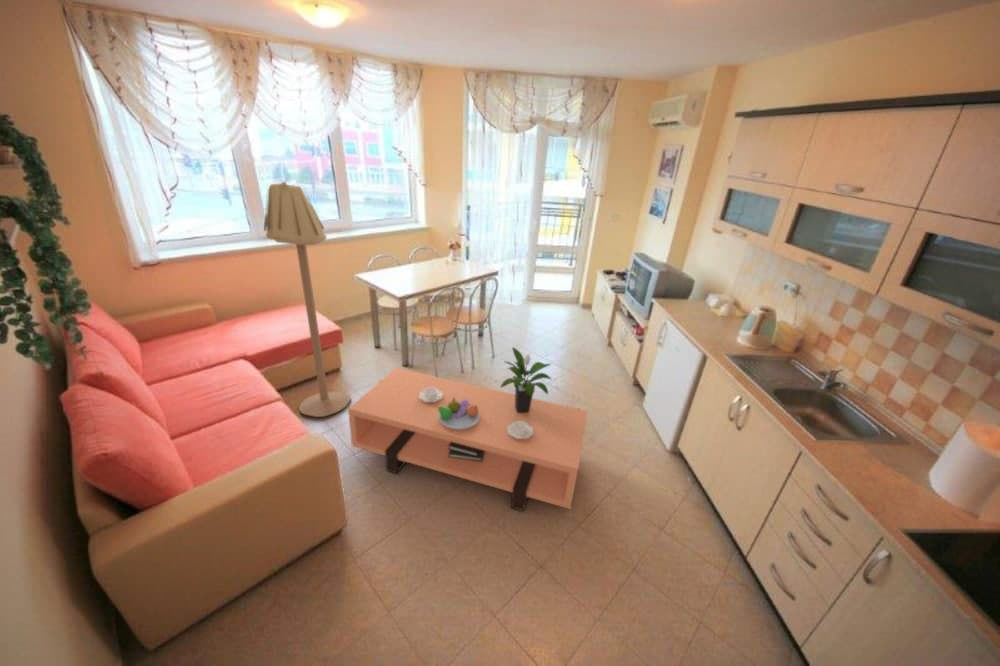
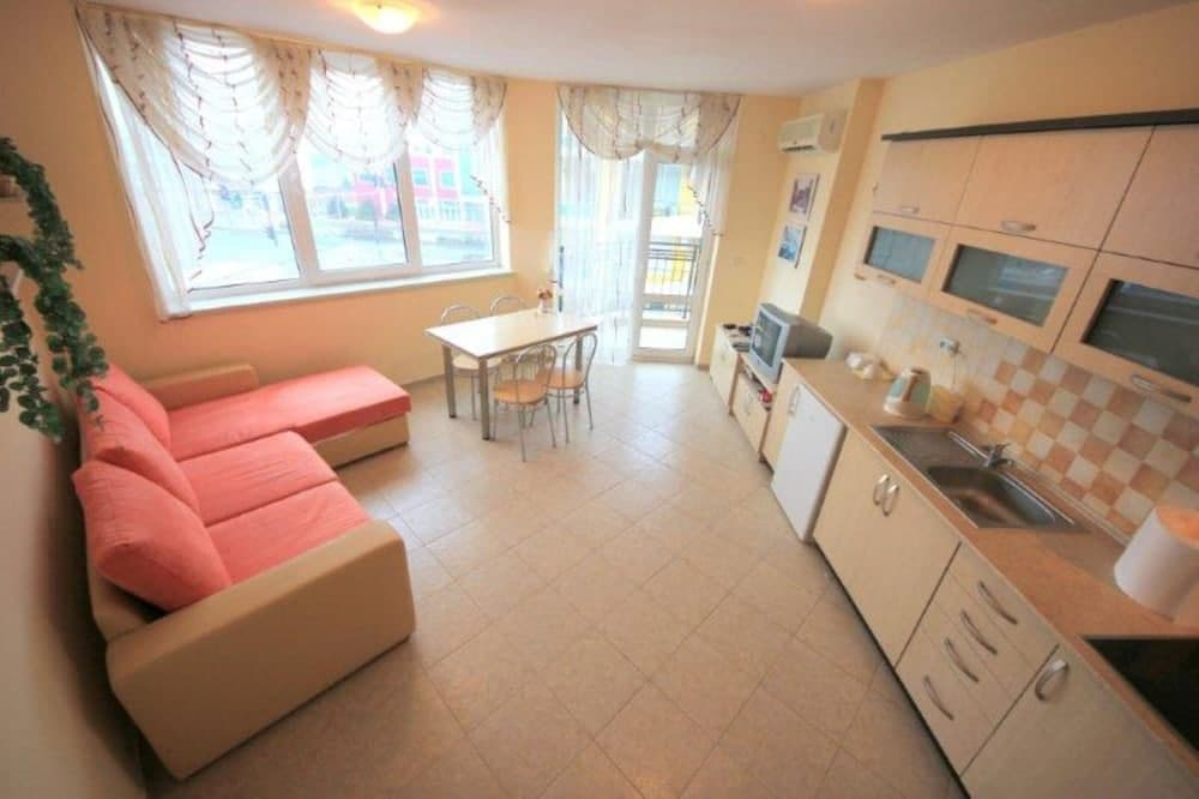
- fruit bowl [435,398,480,429]
- potted plant [500,346,553,413]
- coffee table [347,367,589,512]
- floor lamp [263,180,351,418]
